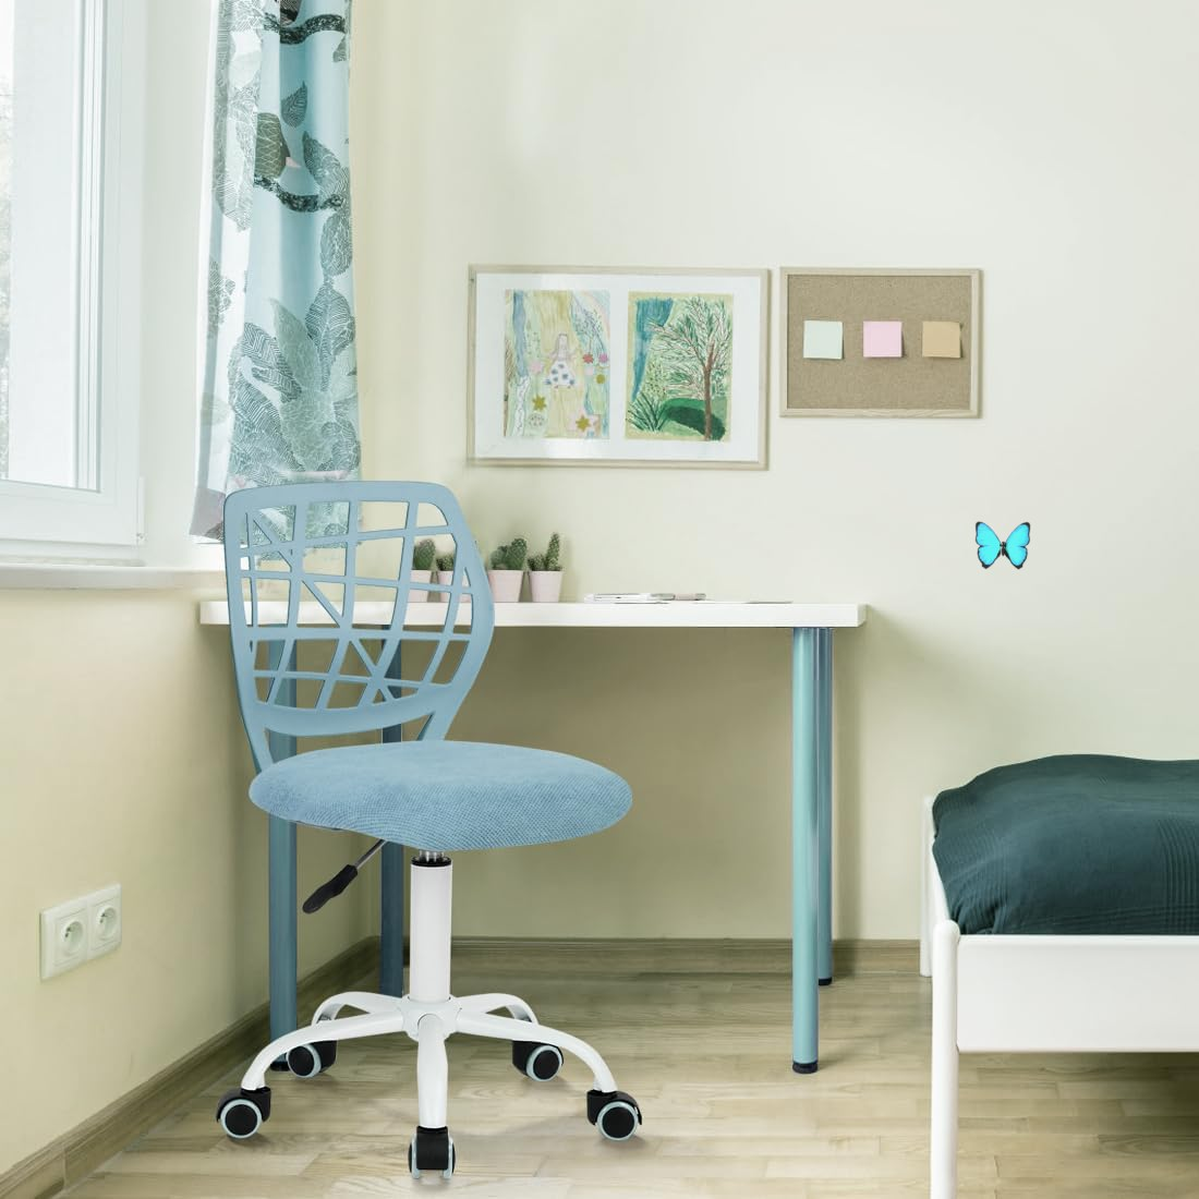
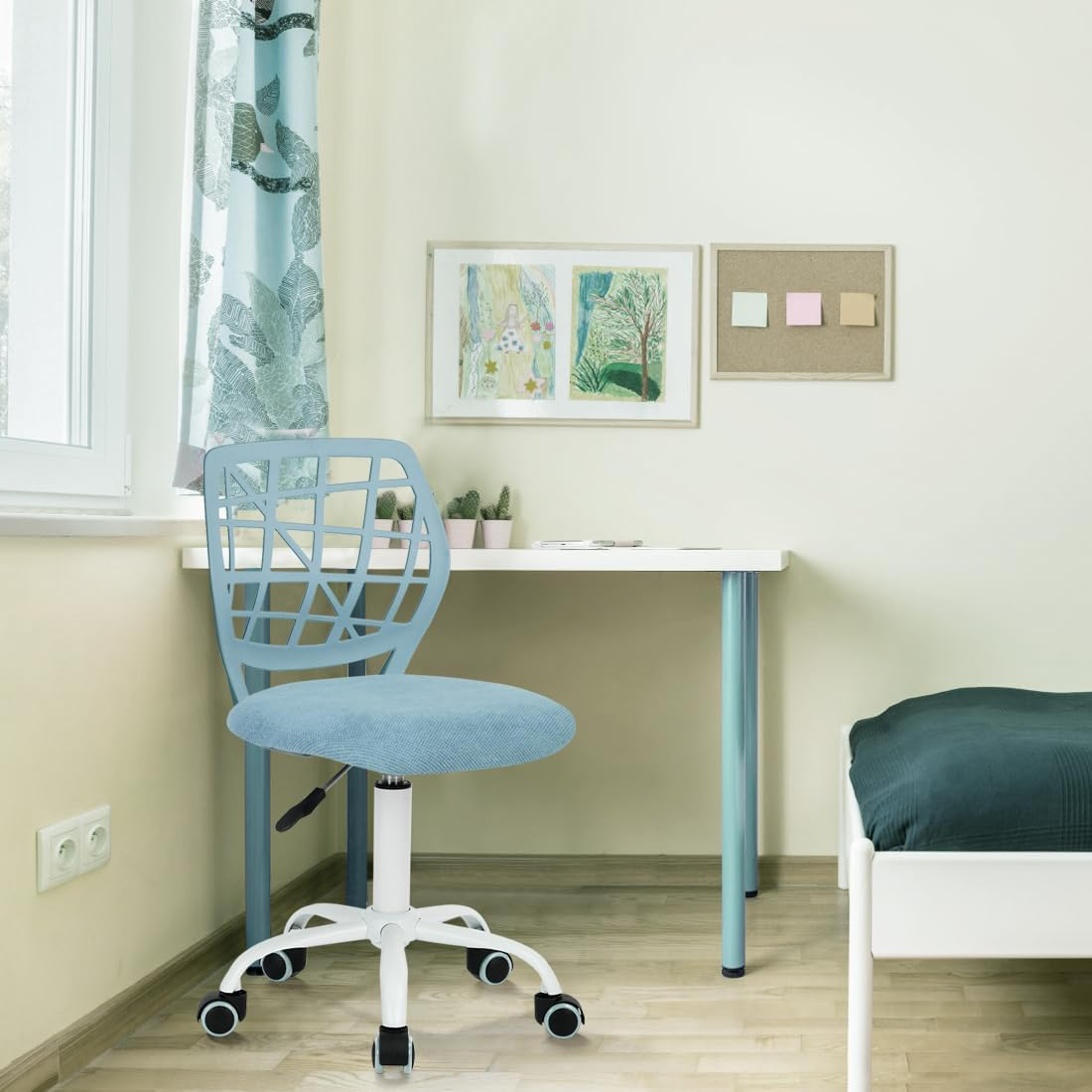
- decorative butterfly [974,522,1031,570]
